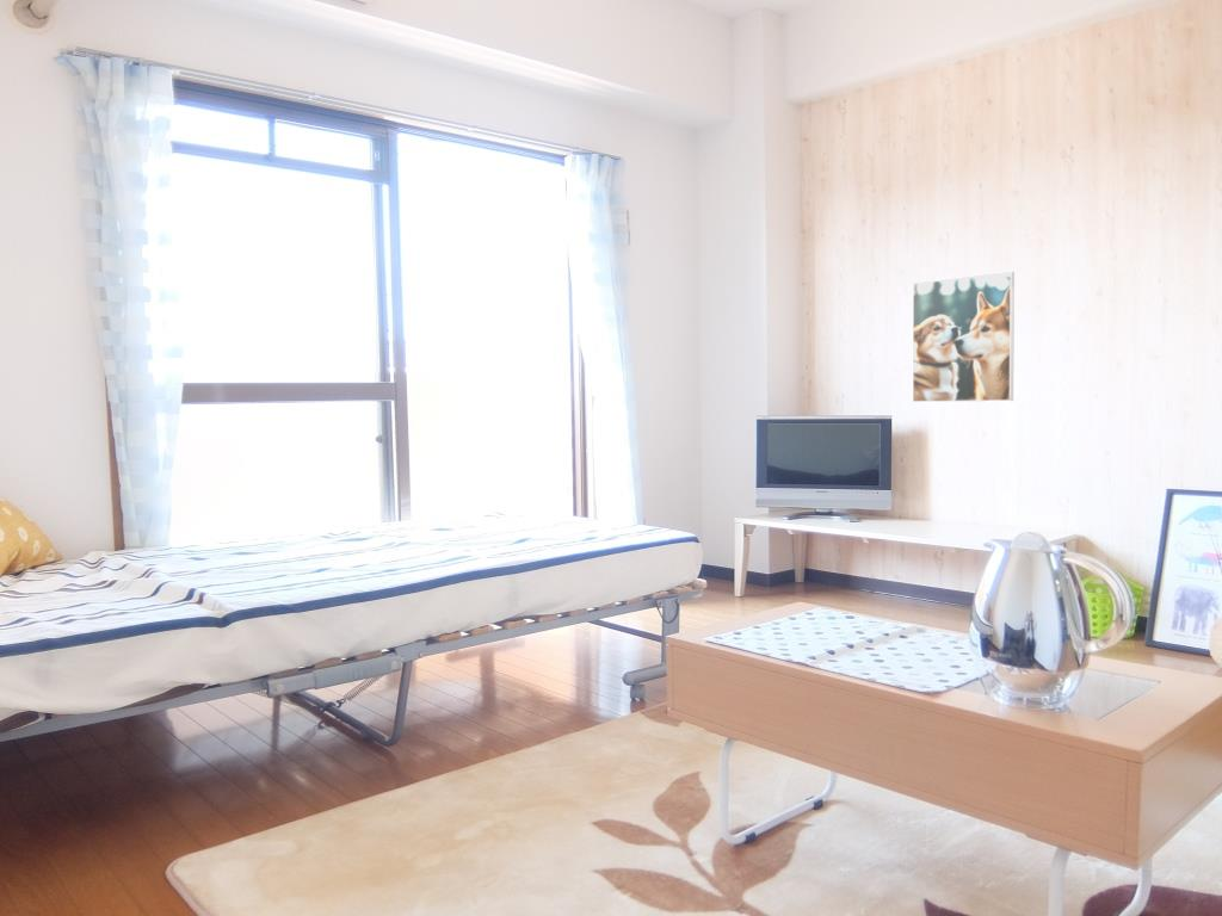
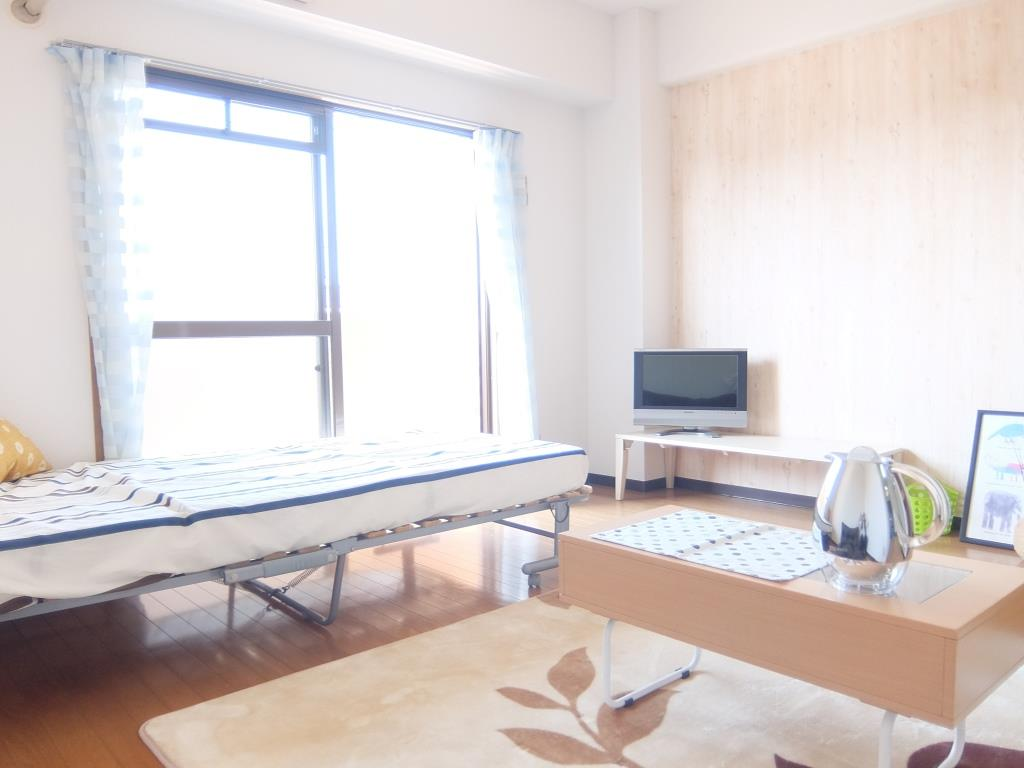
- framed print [912,271,1016,403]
